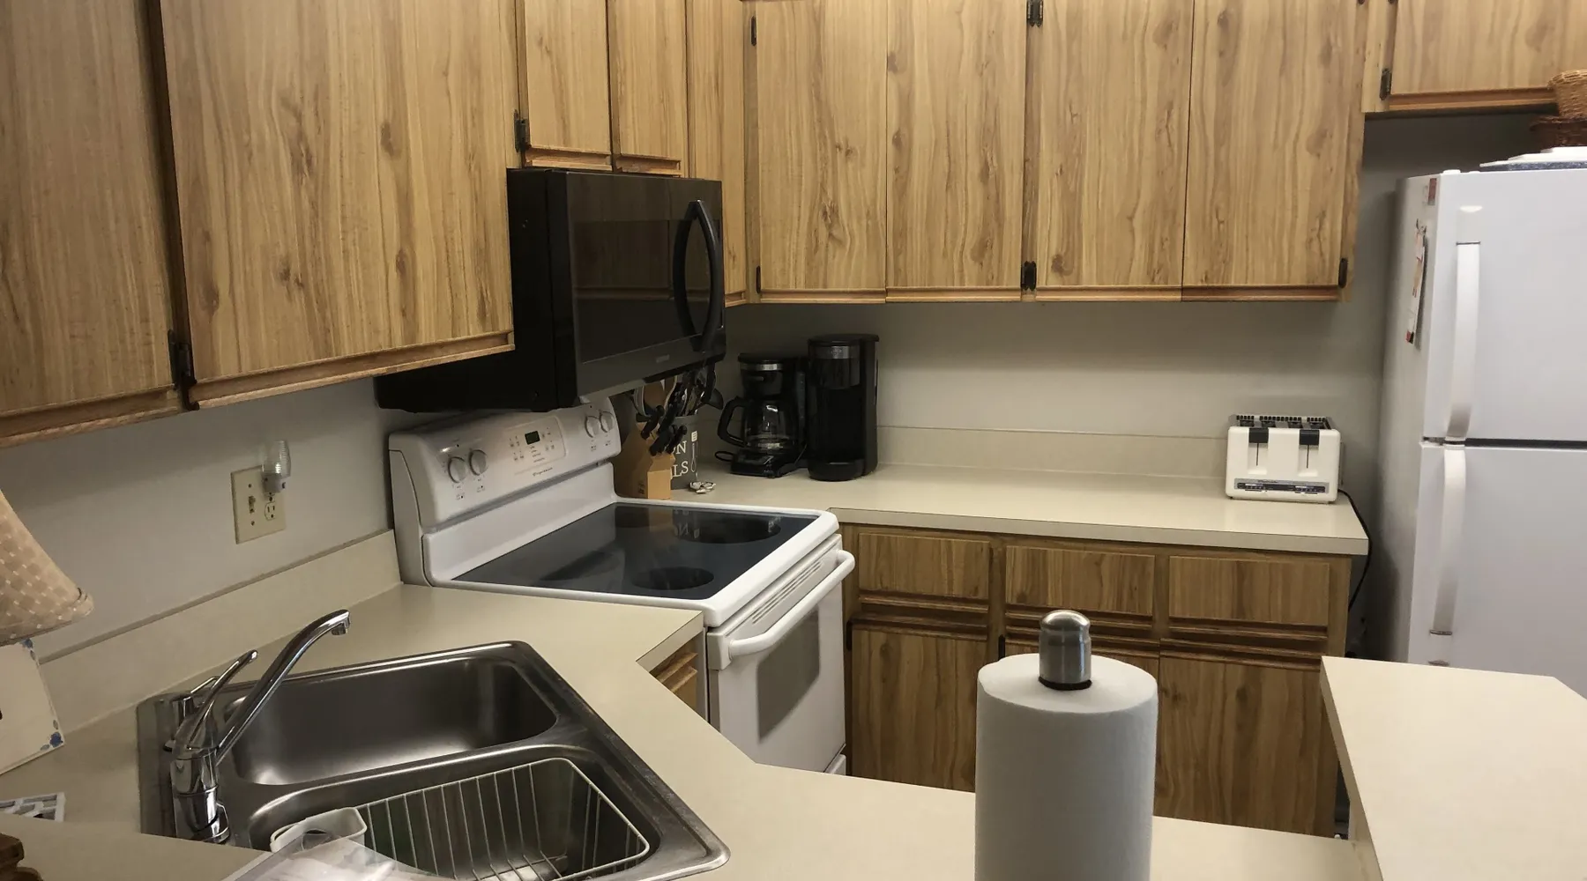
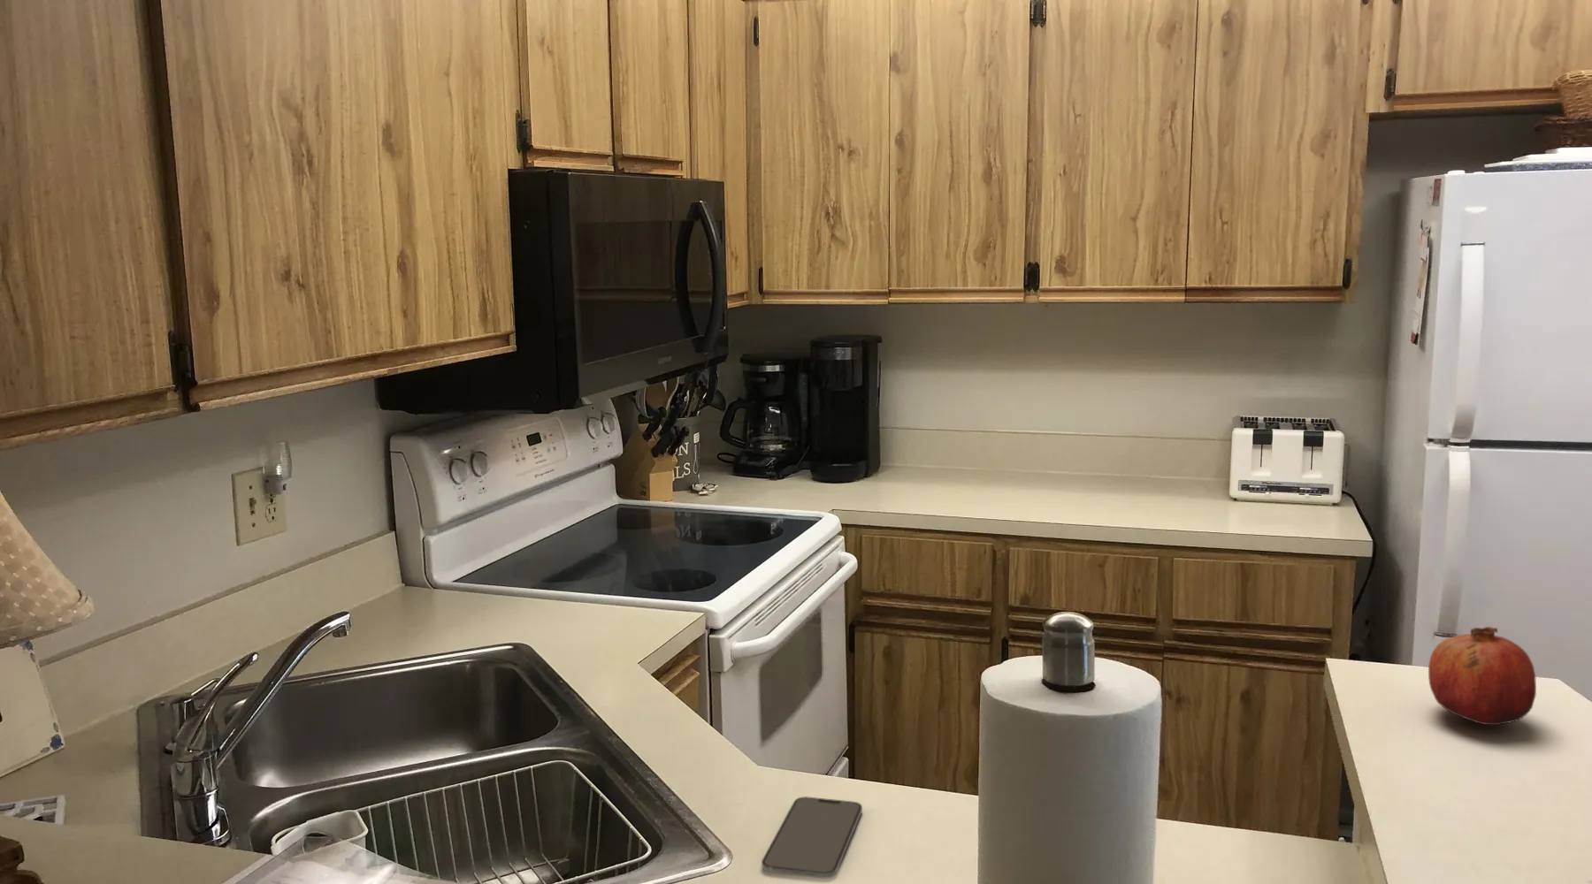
+ smartphone [761,796,864,880]
+ fruit [1428,626,1538,726]
